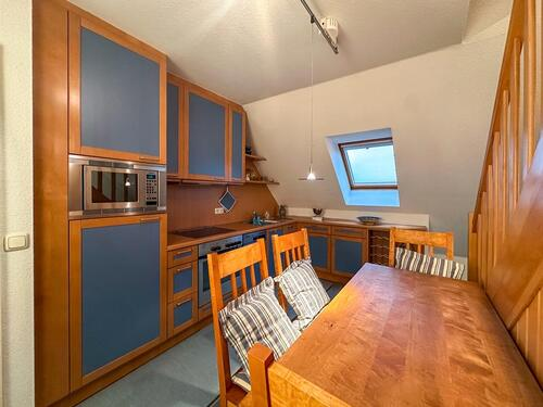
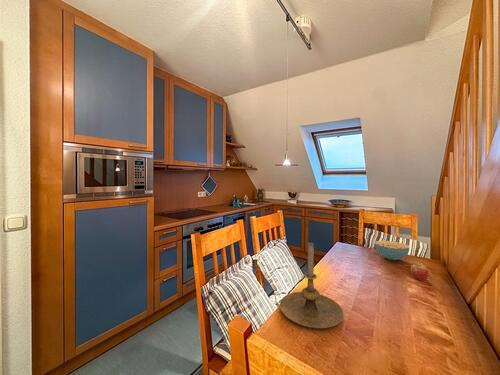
+ candle holder [279,242,345,329]
+ cereal bowl [374,240,410,261]
+ fruit [410,263,430,281]
